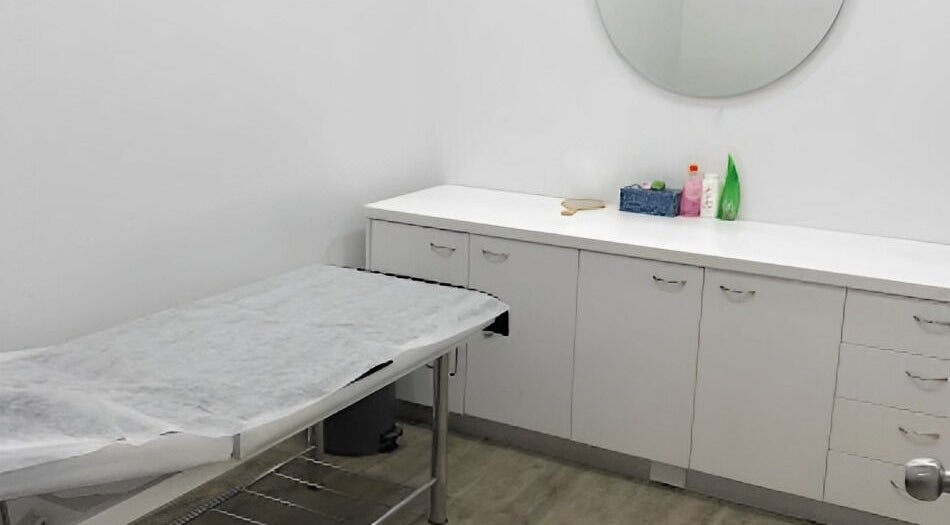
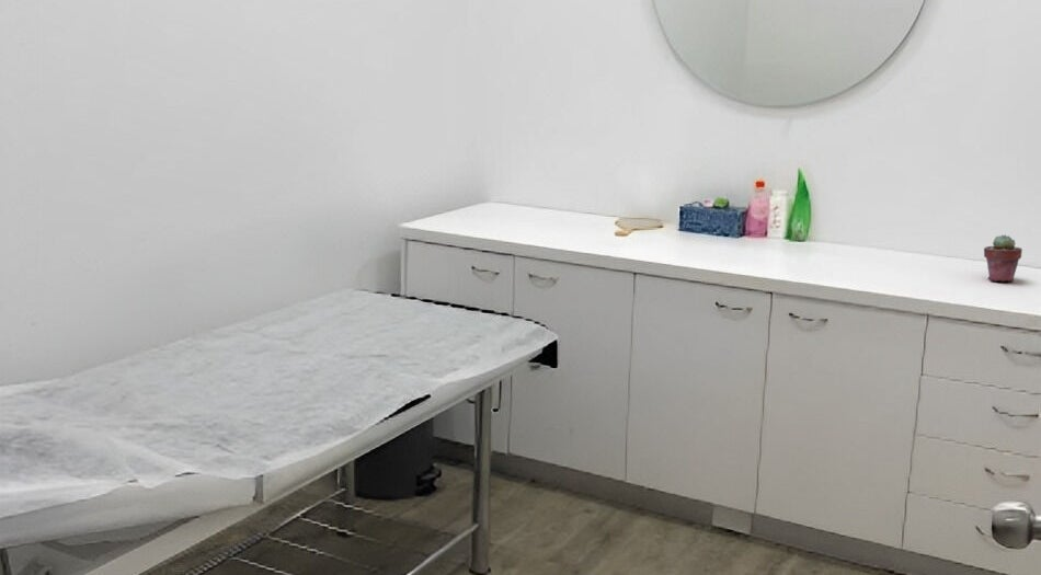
+ potted succulent [983,233,1023,283]
